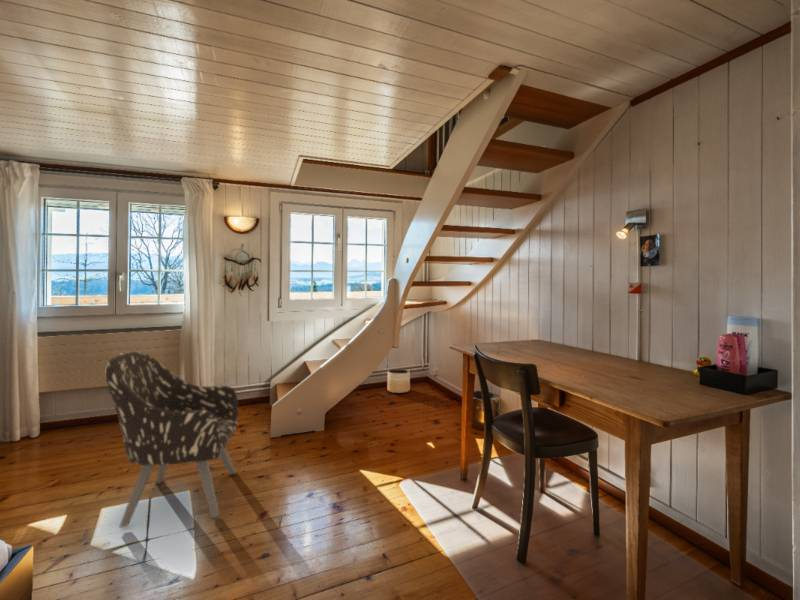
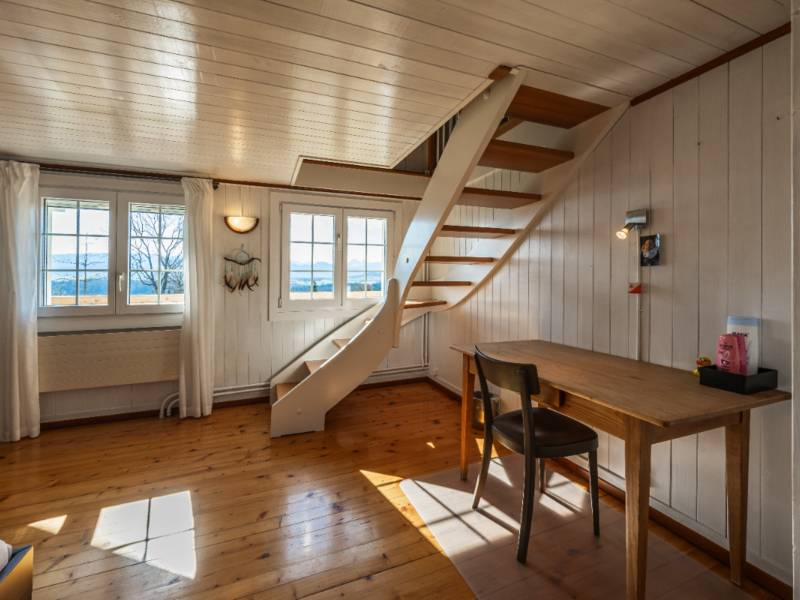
- armchair [105,350,239,528]
- planter [386,368,411,394]
